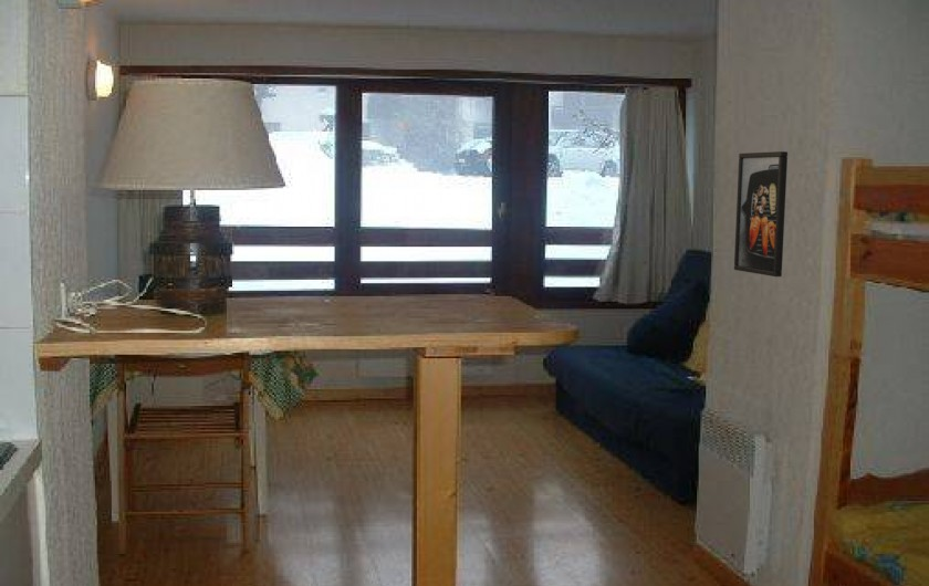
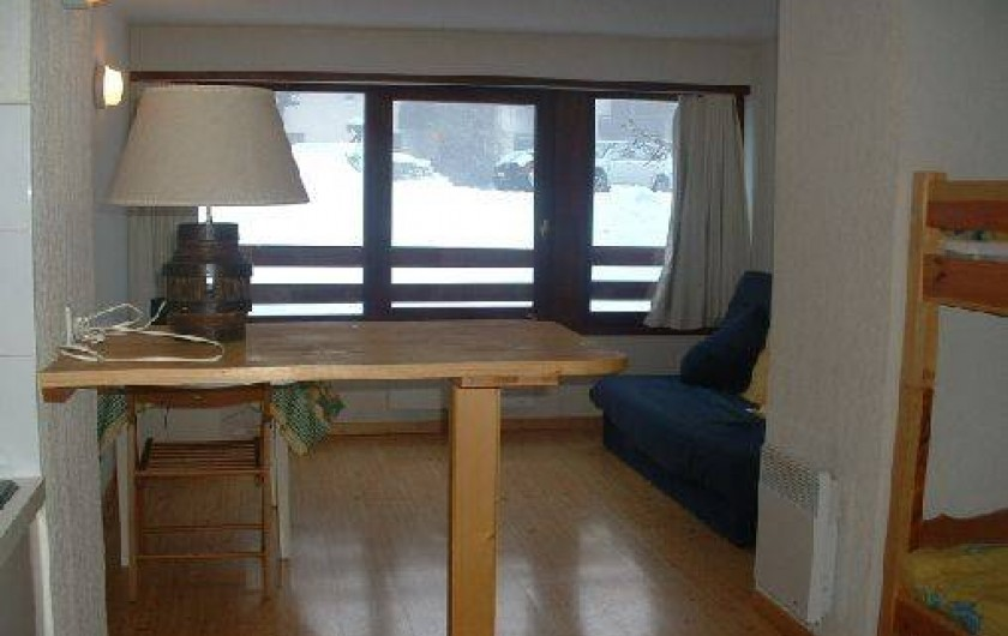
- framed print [733,150,789,278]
